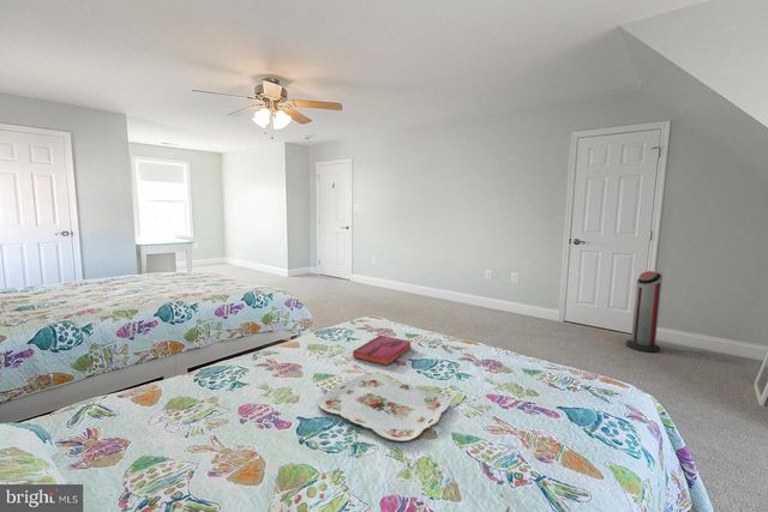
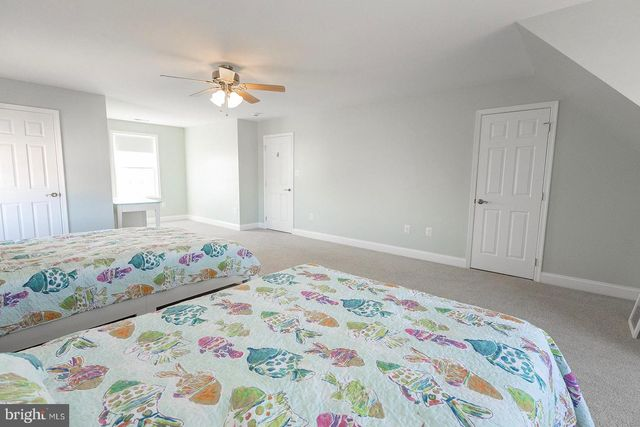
- hardback book [352,335,413,367]
- air purifier [625,270,664,354]
- serving tray [317,373,450,442]
